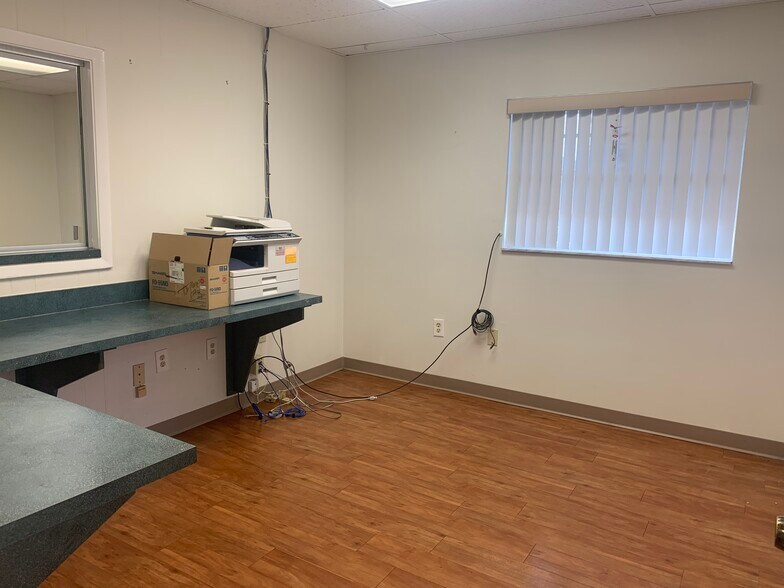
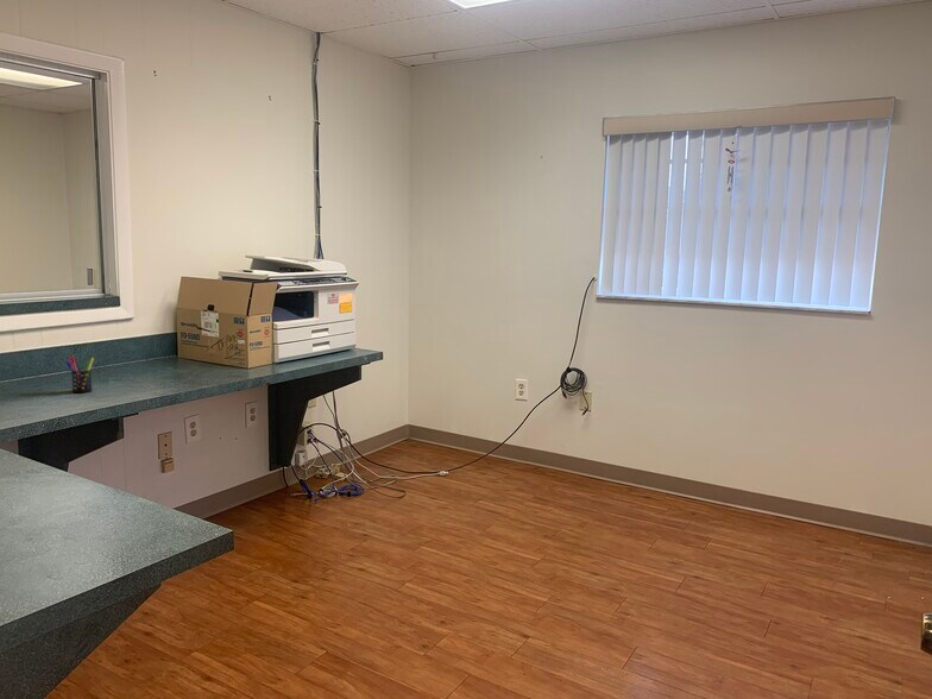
+ pen holder [64,354,95,393]
